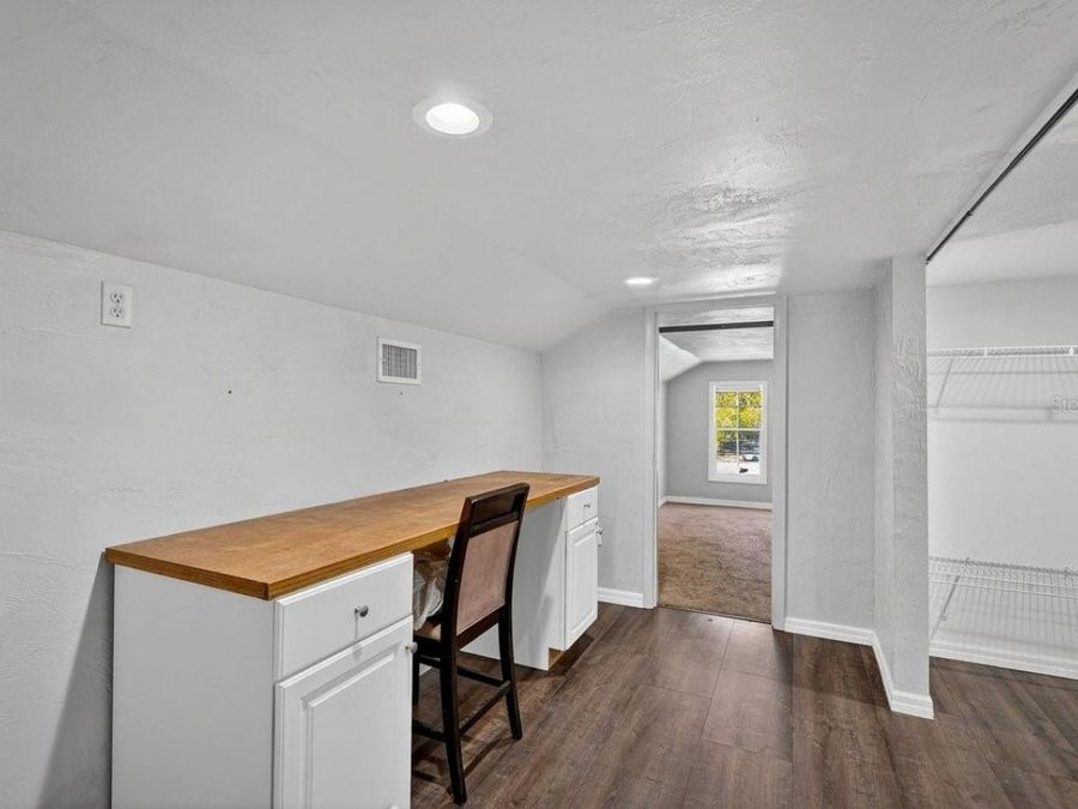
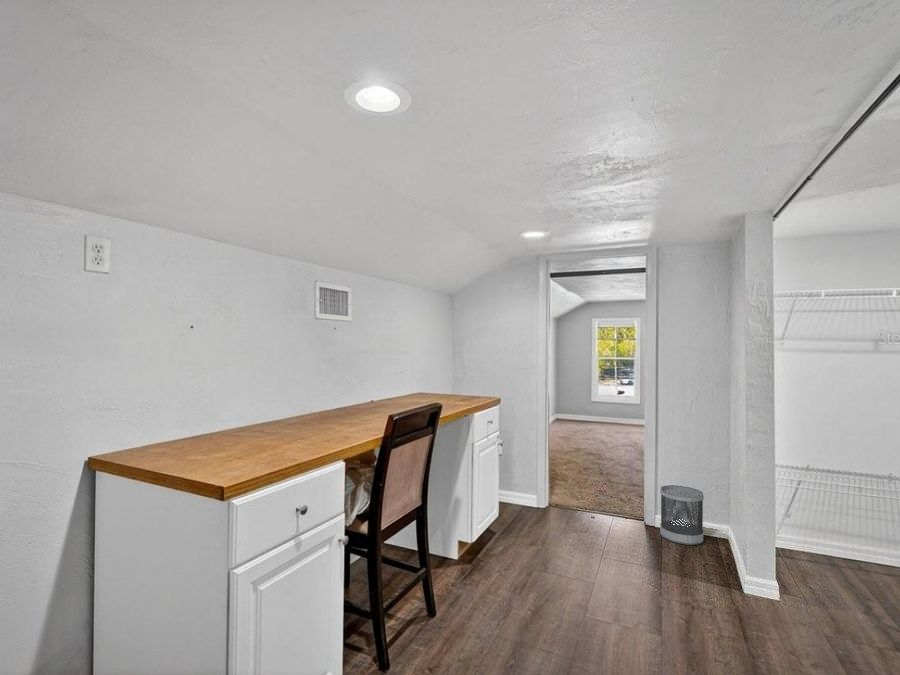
+ wastebasket [659,484,705,546]
